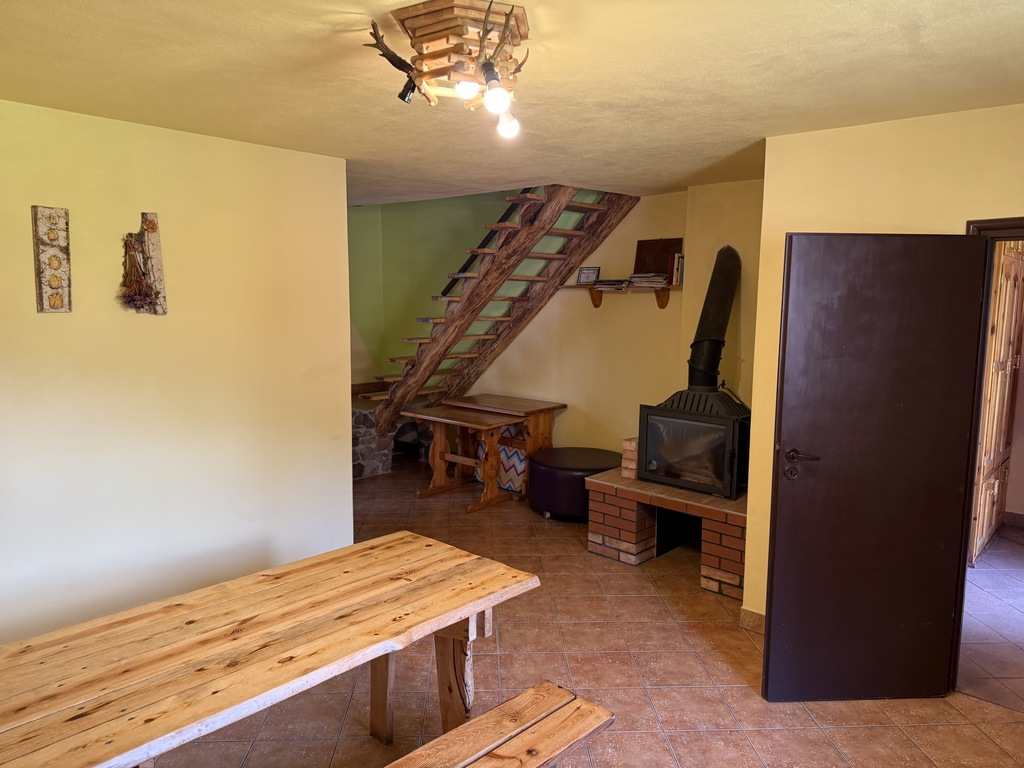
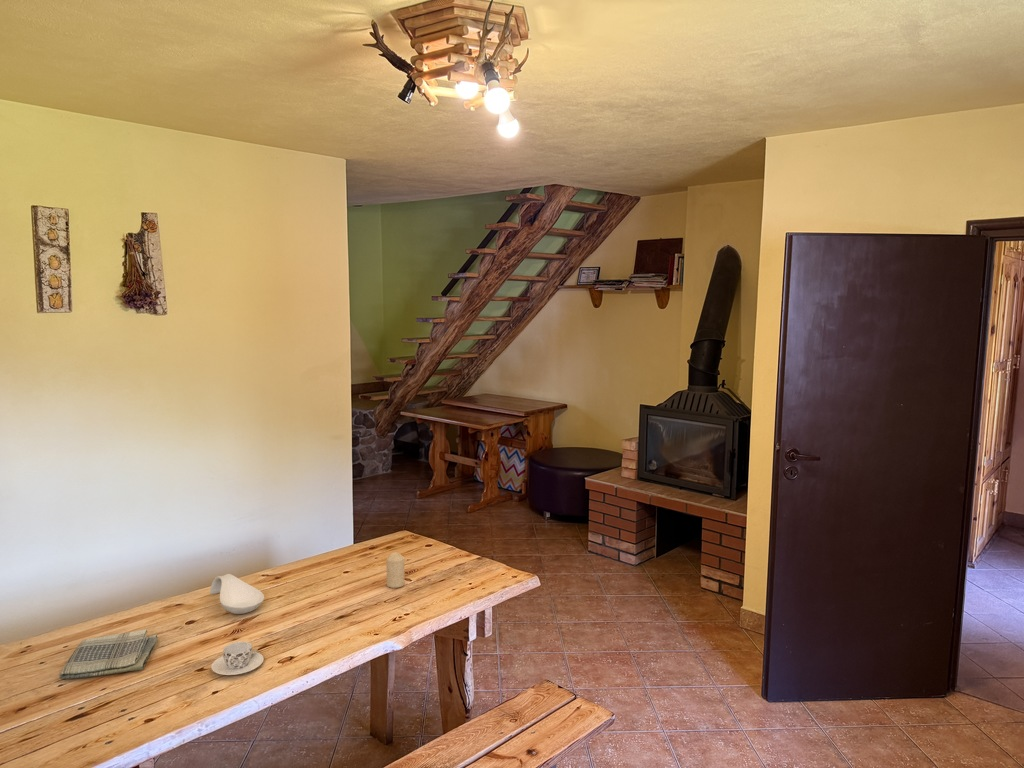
+ teacup [210,641,265,676]
+ spoon rest [209,573,265,615]
+ dish towel [59,628,159,680]
+ candle [386,551,405,589]
